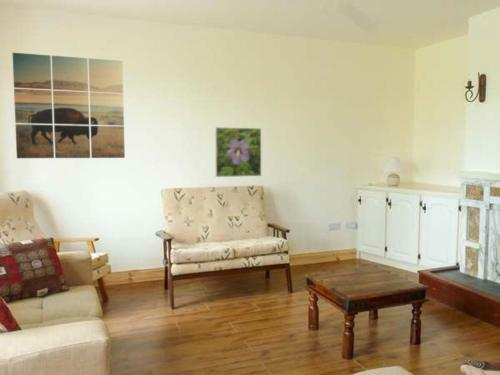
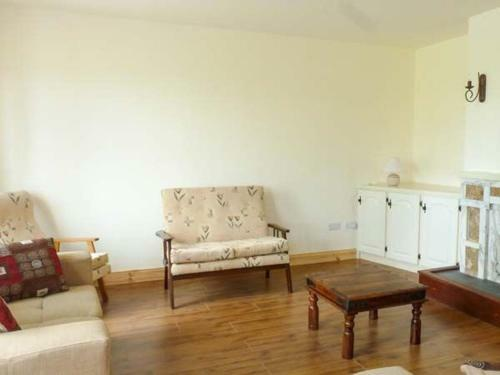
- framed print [214,126,262,178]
- wall art [12,52,126,159]
